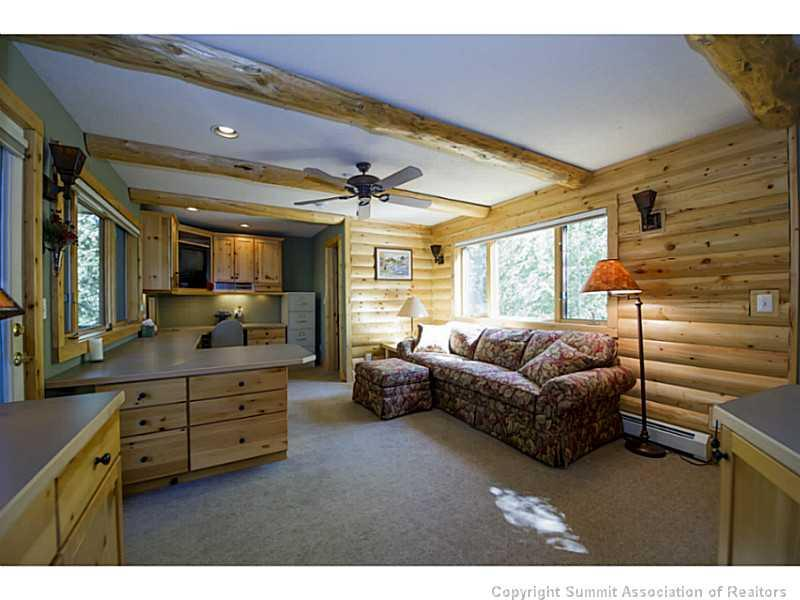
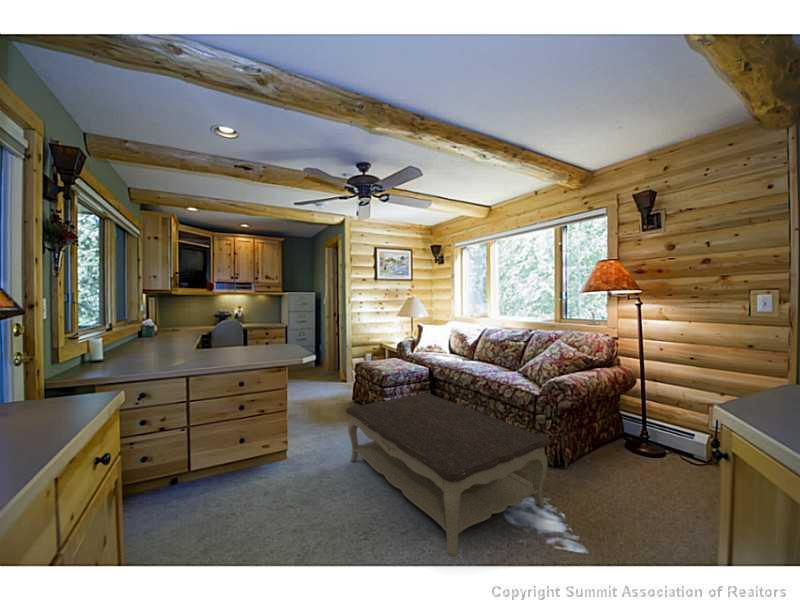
+ coffee table [345,392,552,558]
